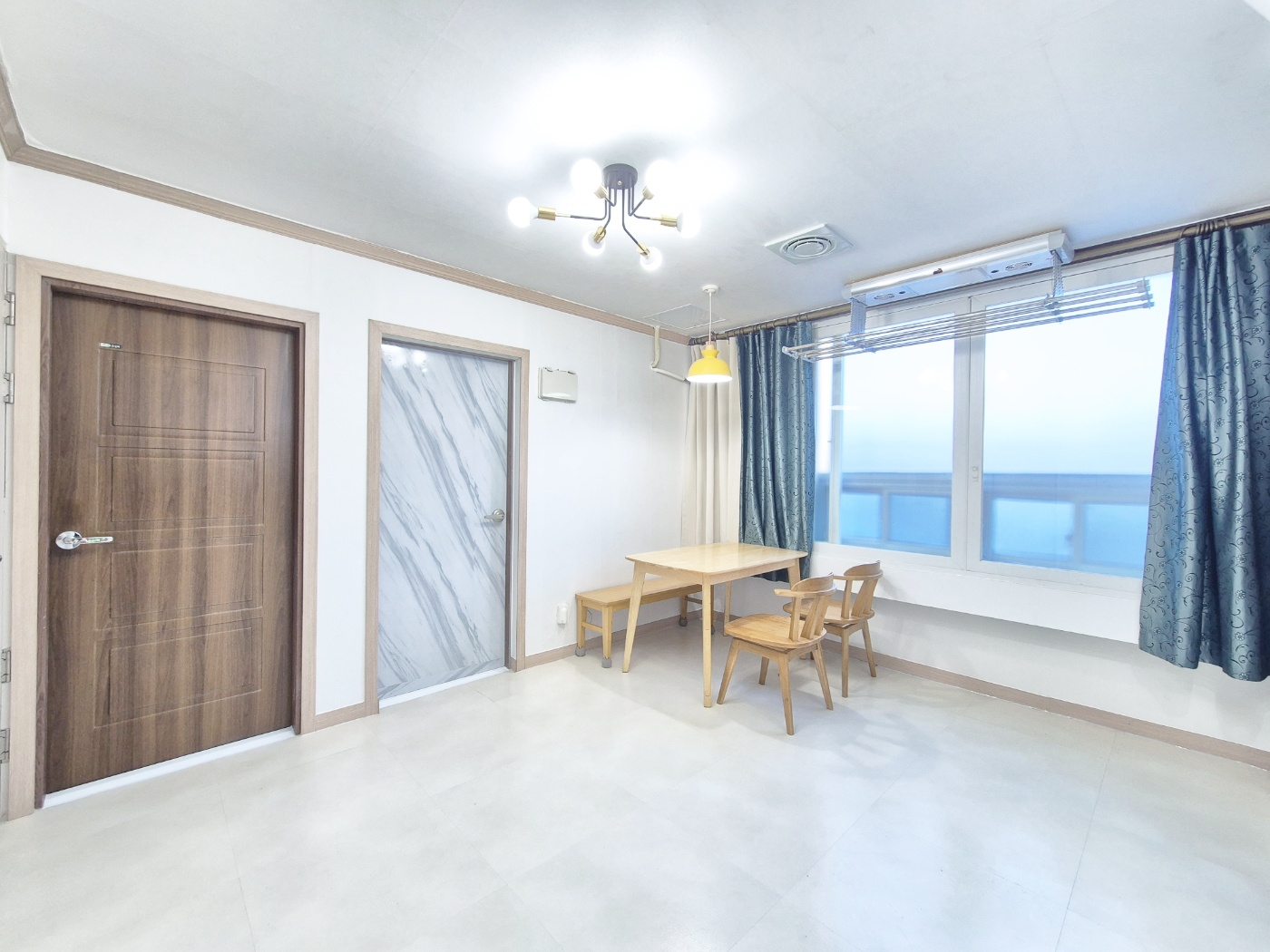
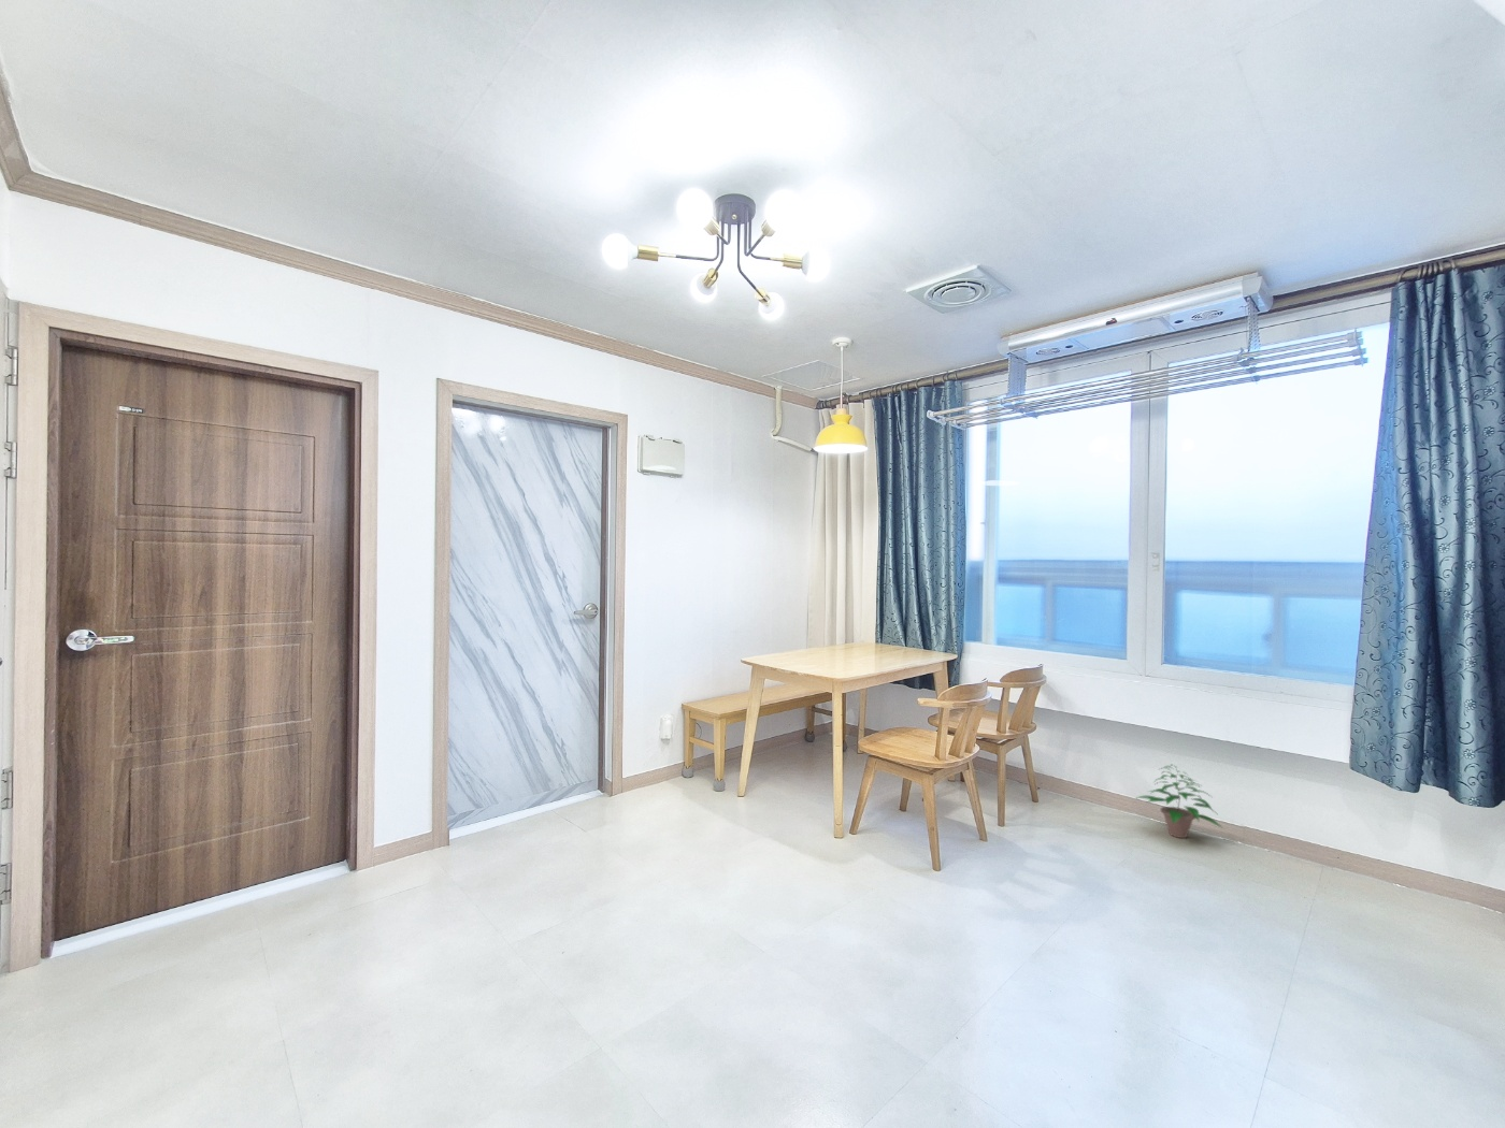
+ potted plant [1134,764,1224,839]
